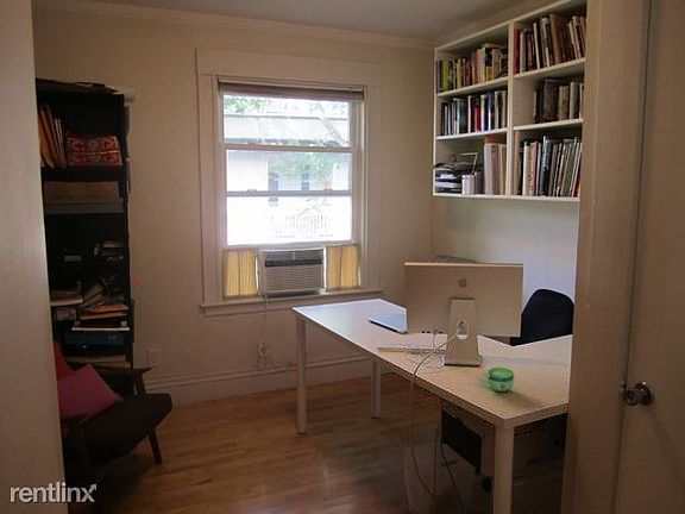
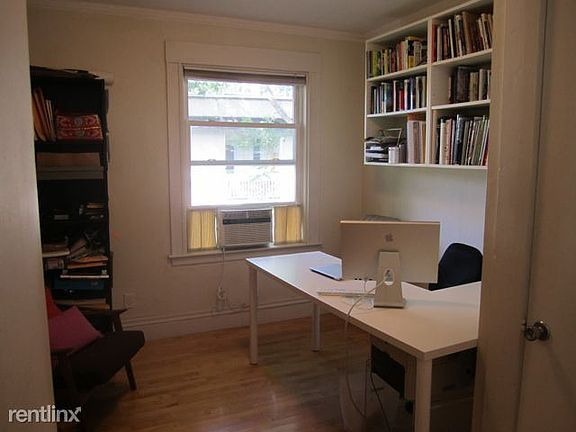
- cup [478,366,515,393]
